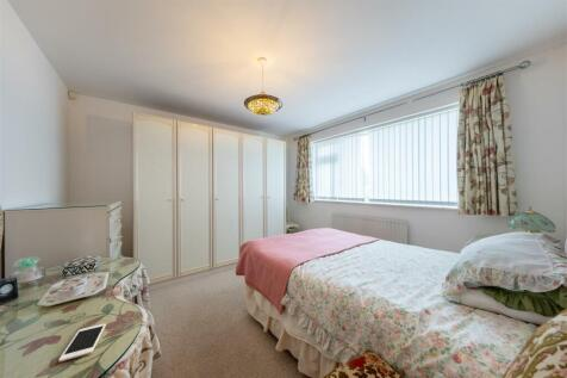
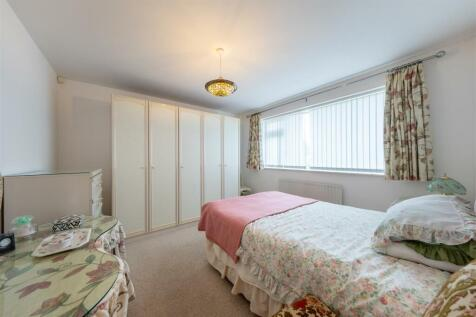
- cell phone [57,323,107,362]
